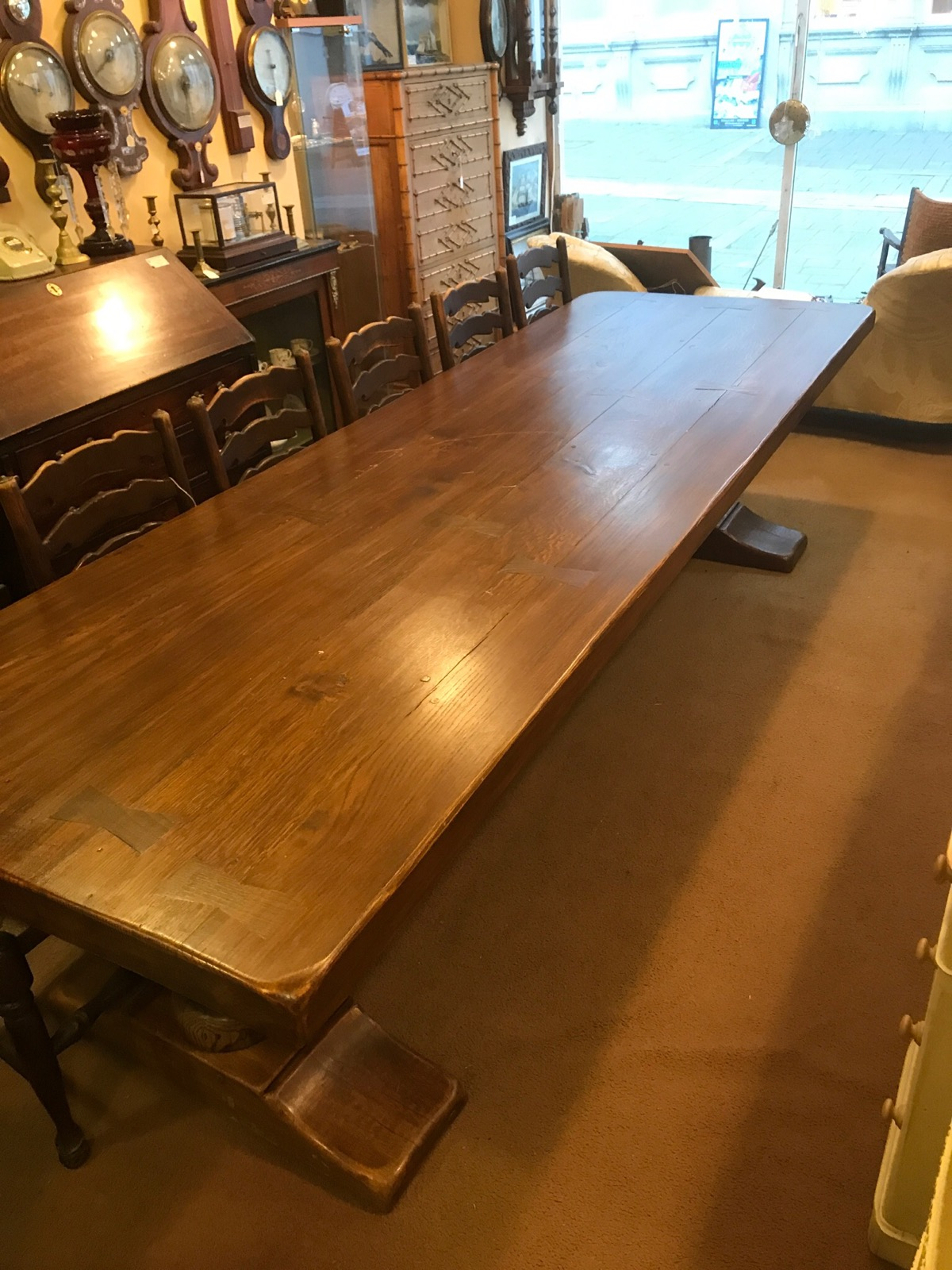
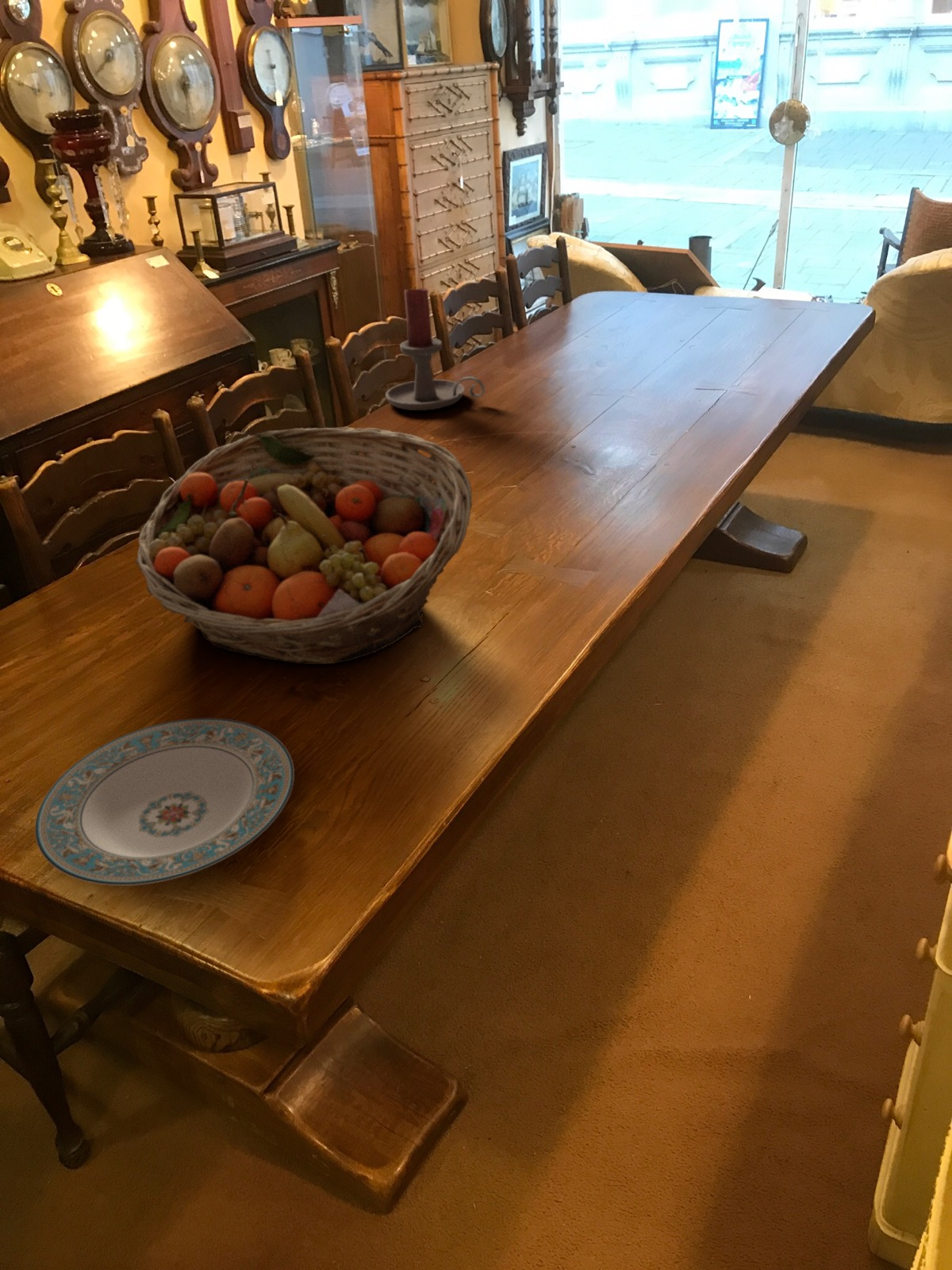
+ plate [34,718,295,887]
+ candle holder [385,287,486,411]
+ fruit basket [136,426,473,665]
